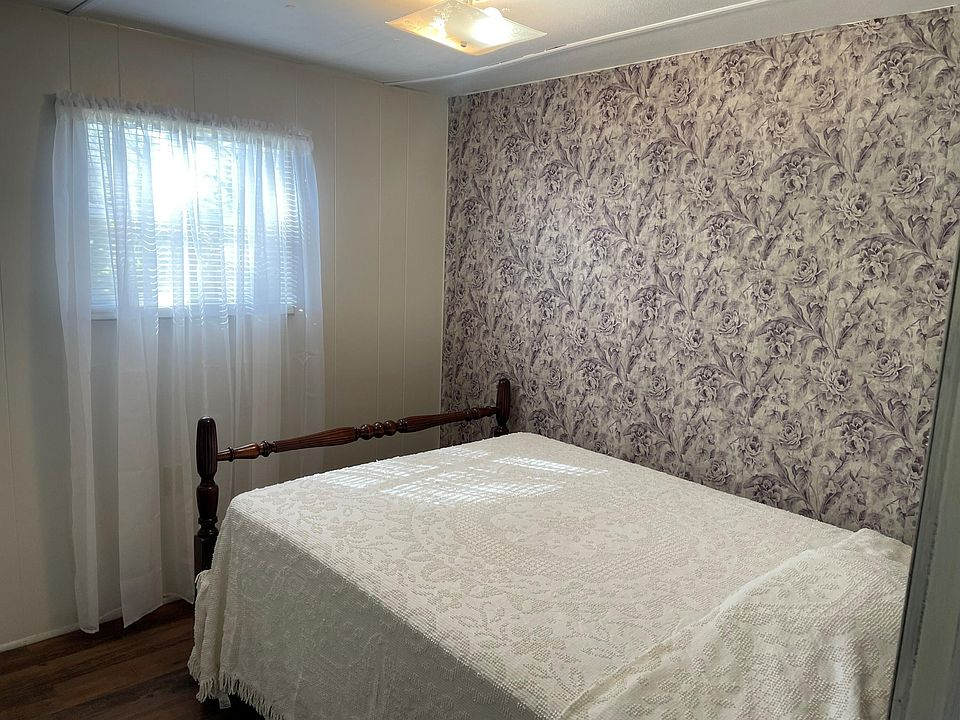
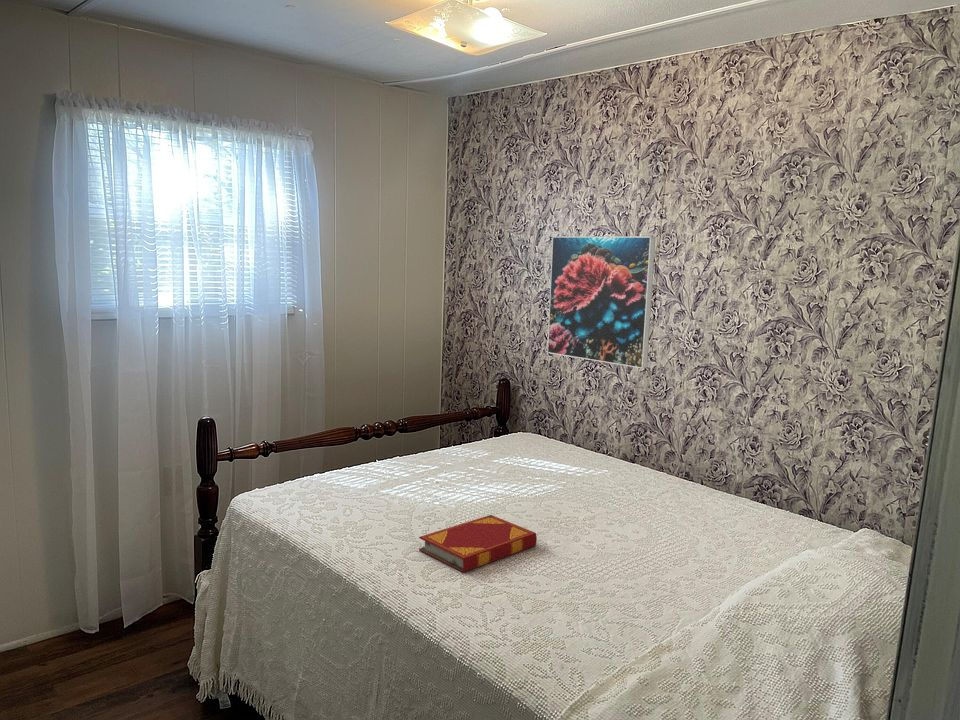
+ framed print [546,235,656,370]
+ hardback book [418,514,538,573]
